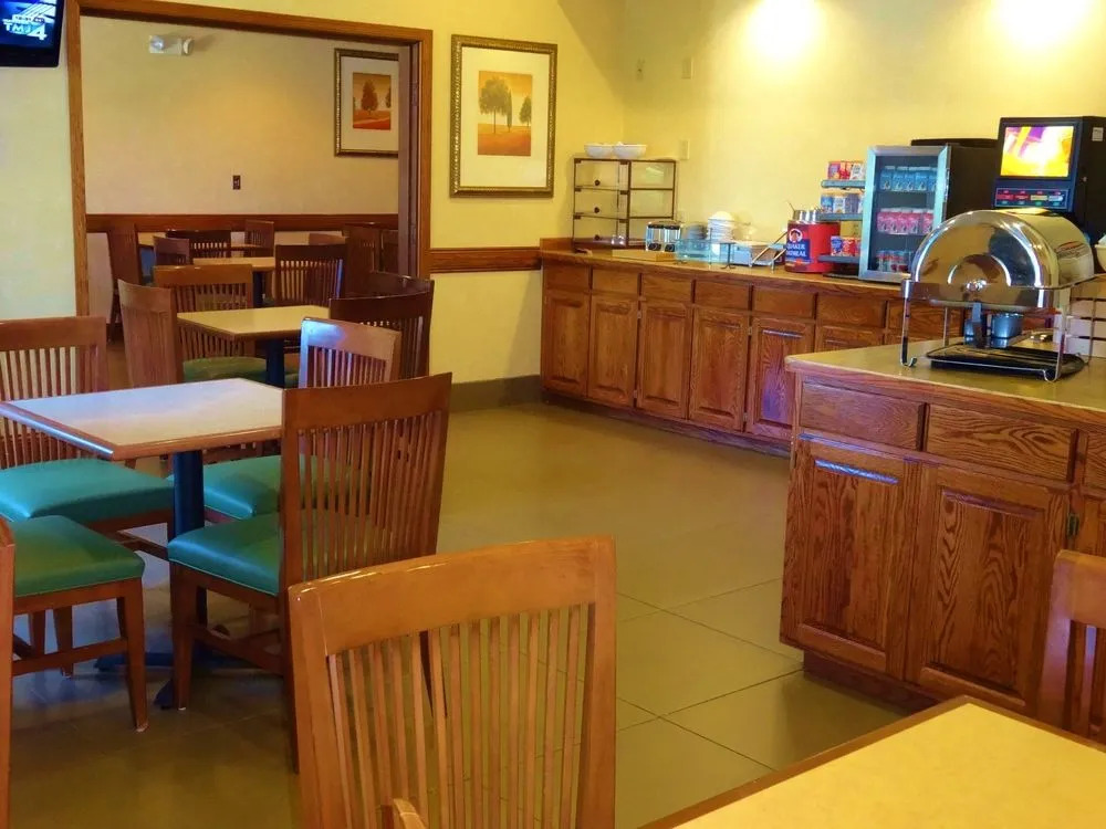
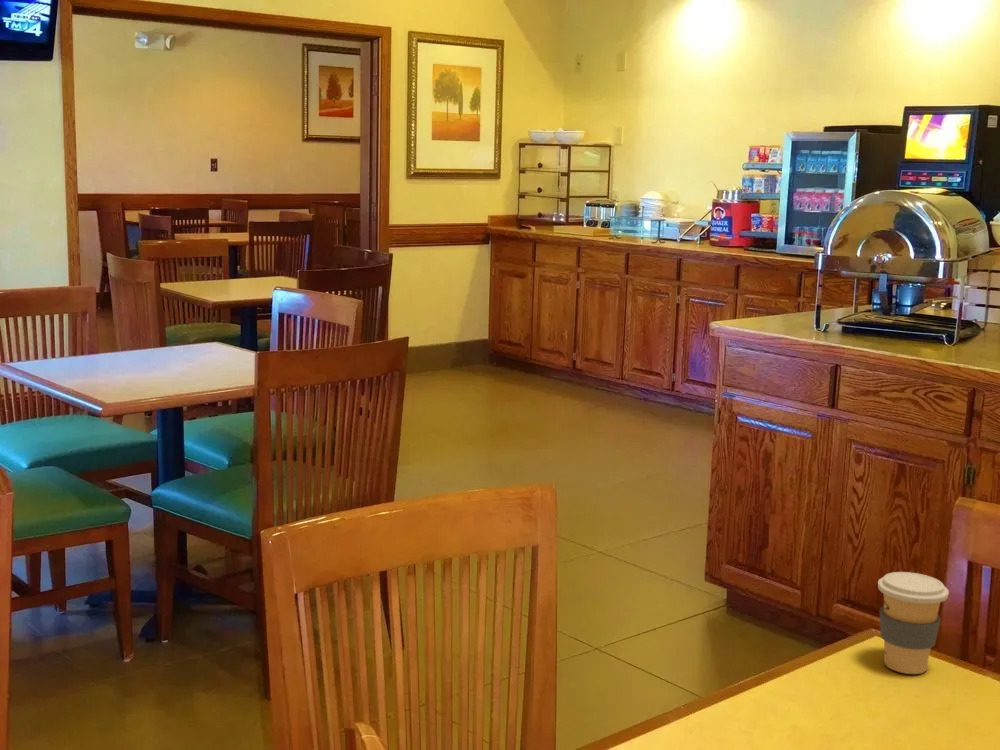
+ coffee cup [877,571,950,675]
